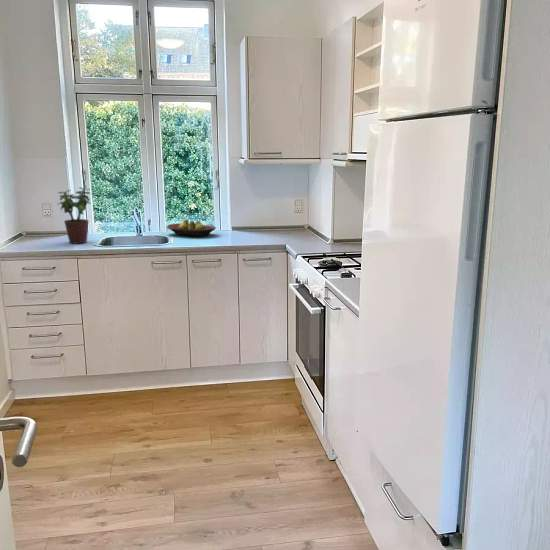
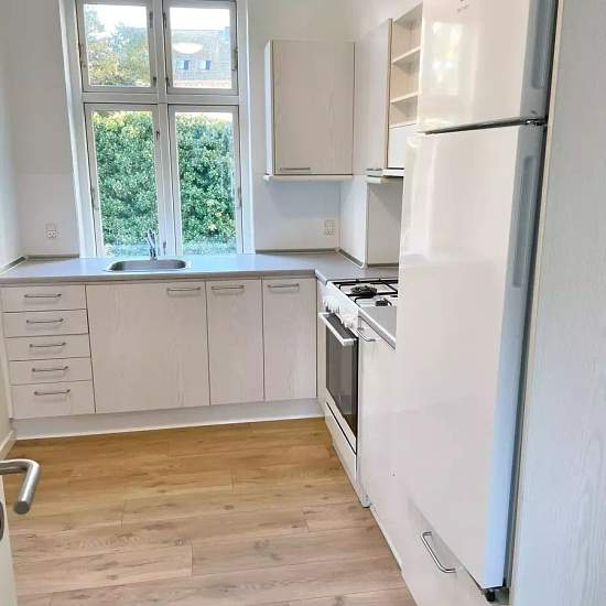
- fruit bowl [166,218,217,238]
- potted plant [56,186,92,245]
